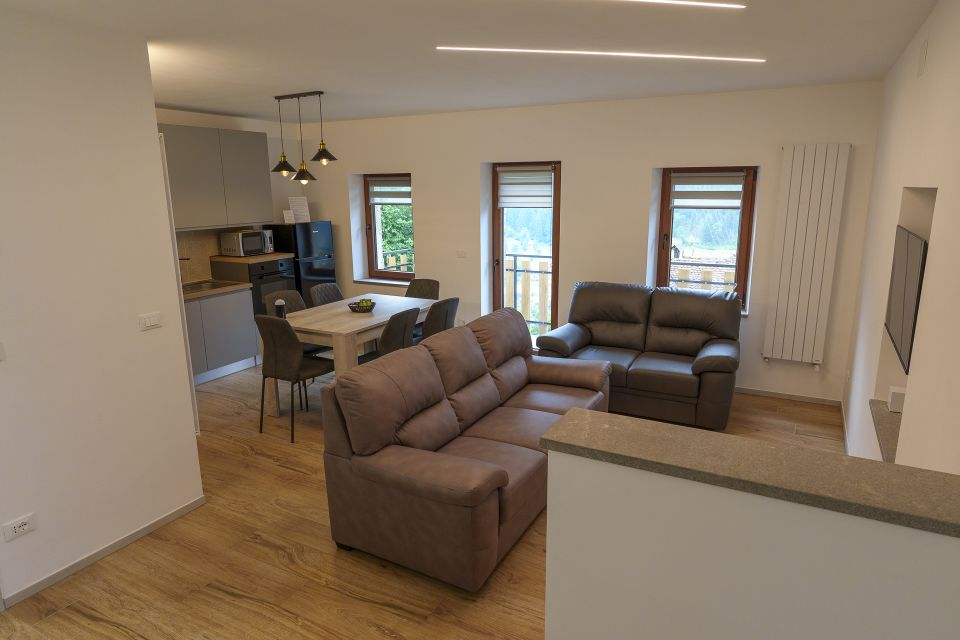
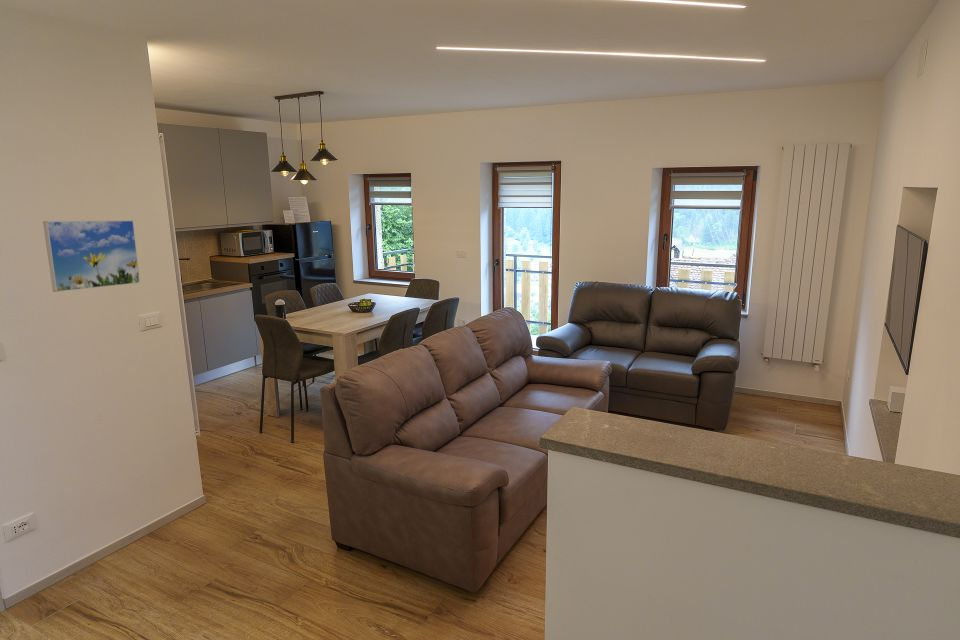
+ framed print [42,219,141,293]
